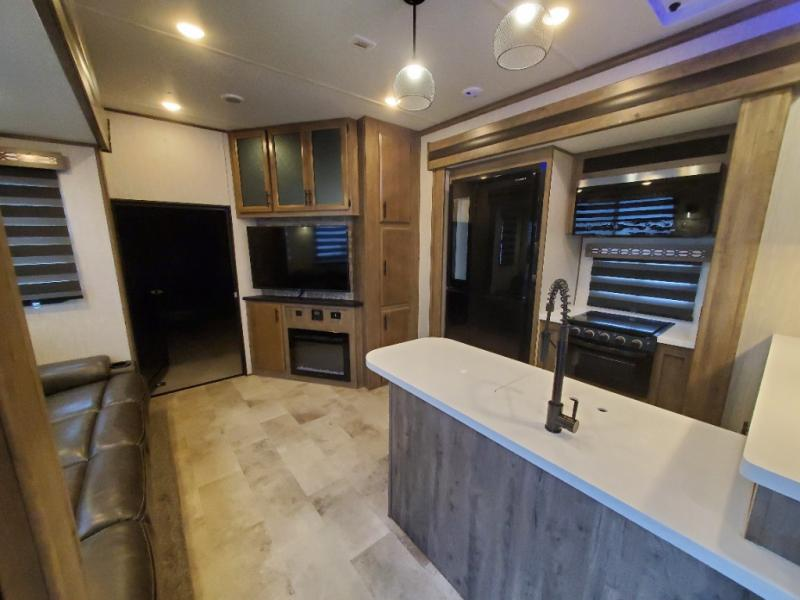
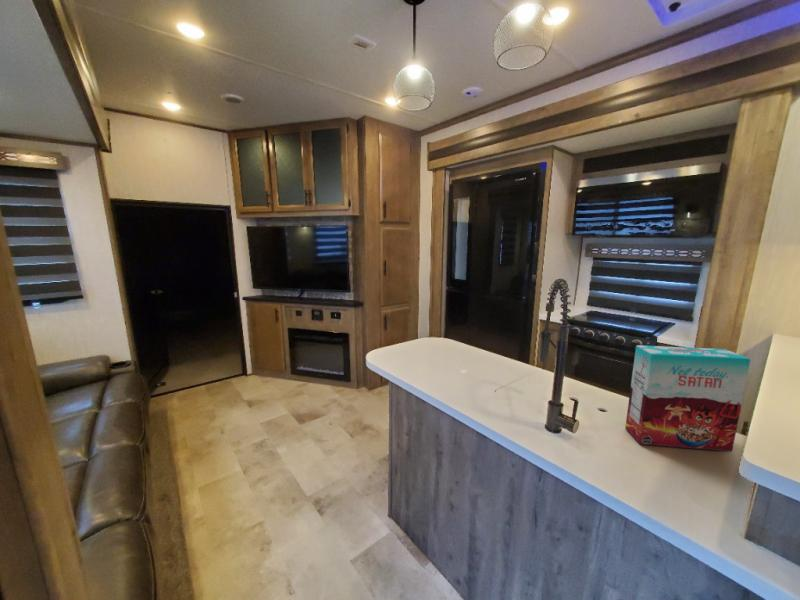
+ cereal box [624,344,751,453]
